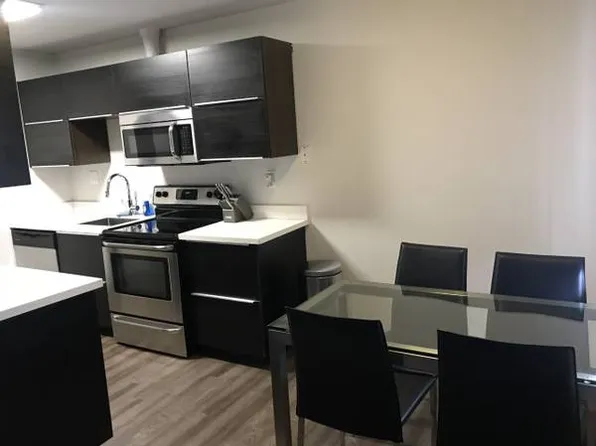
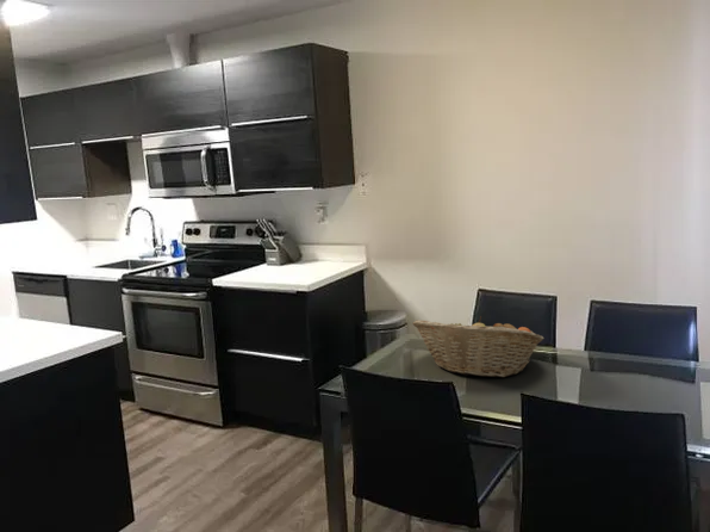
+ fruit basket [411,315,544,378]
